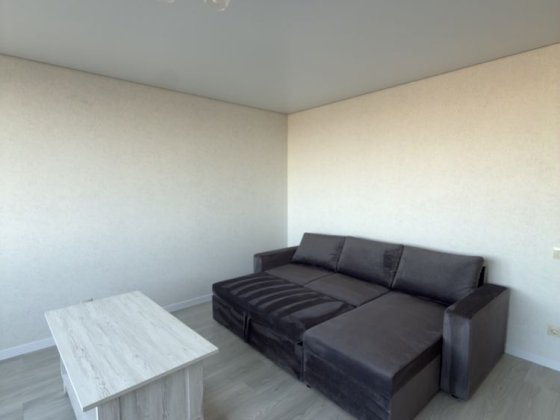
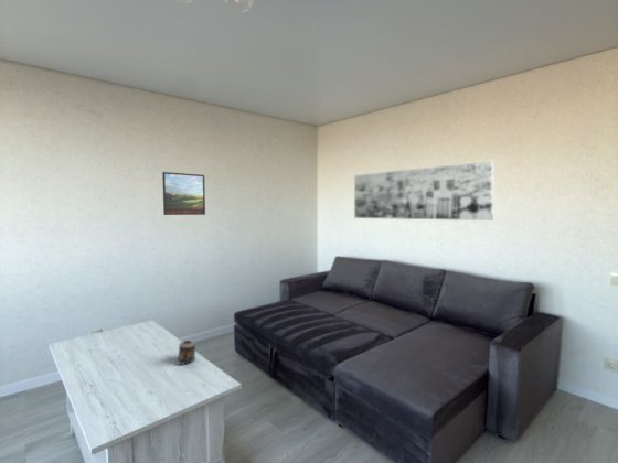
+ candle [175,340,196,366]
+ wall art [353,159,496,222]
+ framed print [161,171,206,216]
